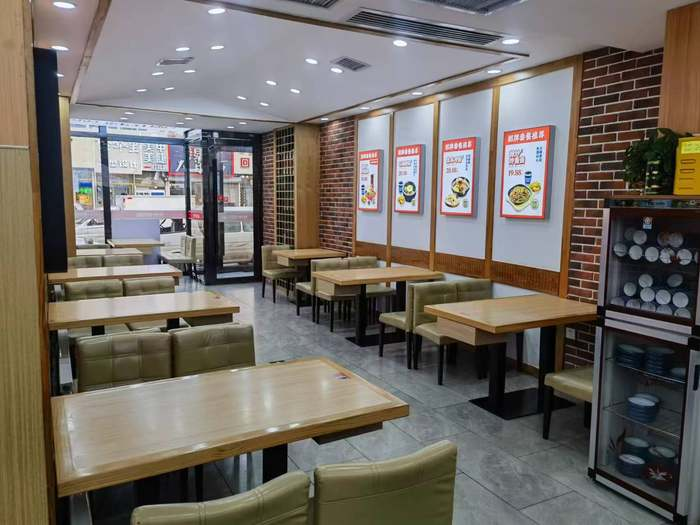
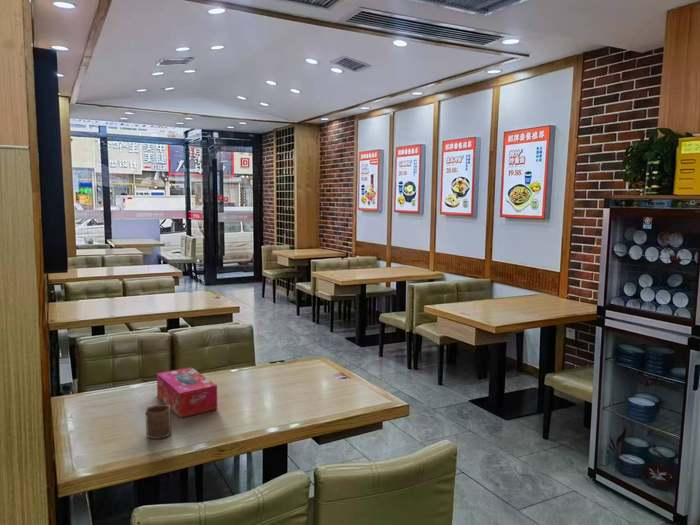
+ cup [145,403,172,440]
+ tissue box [156,366,218,419]
